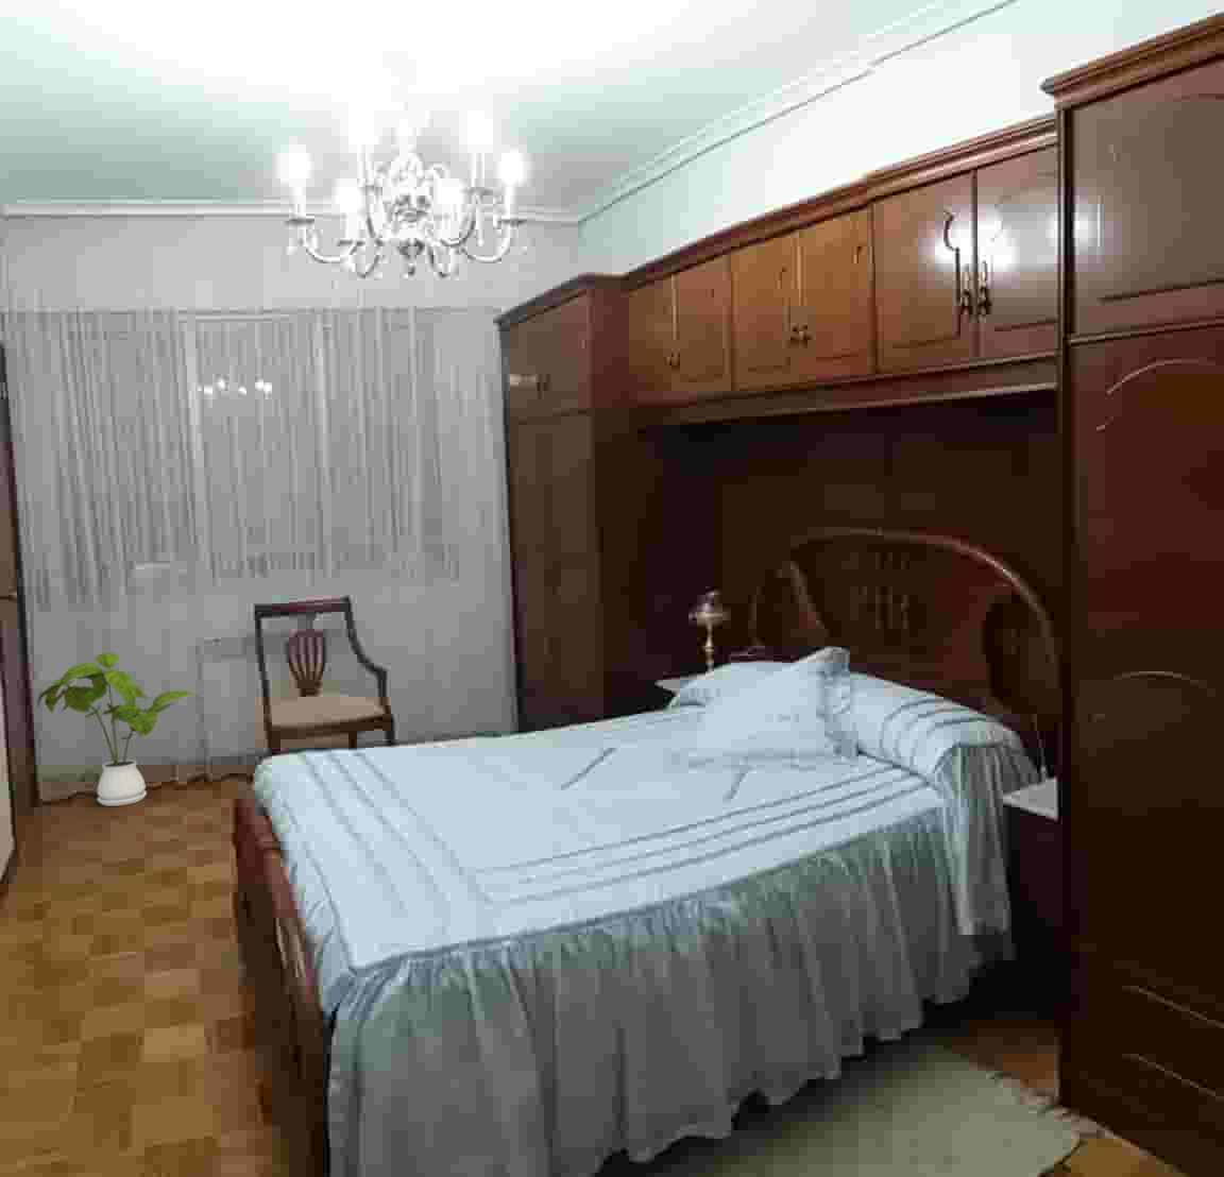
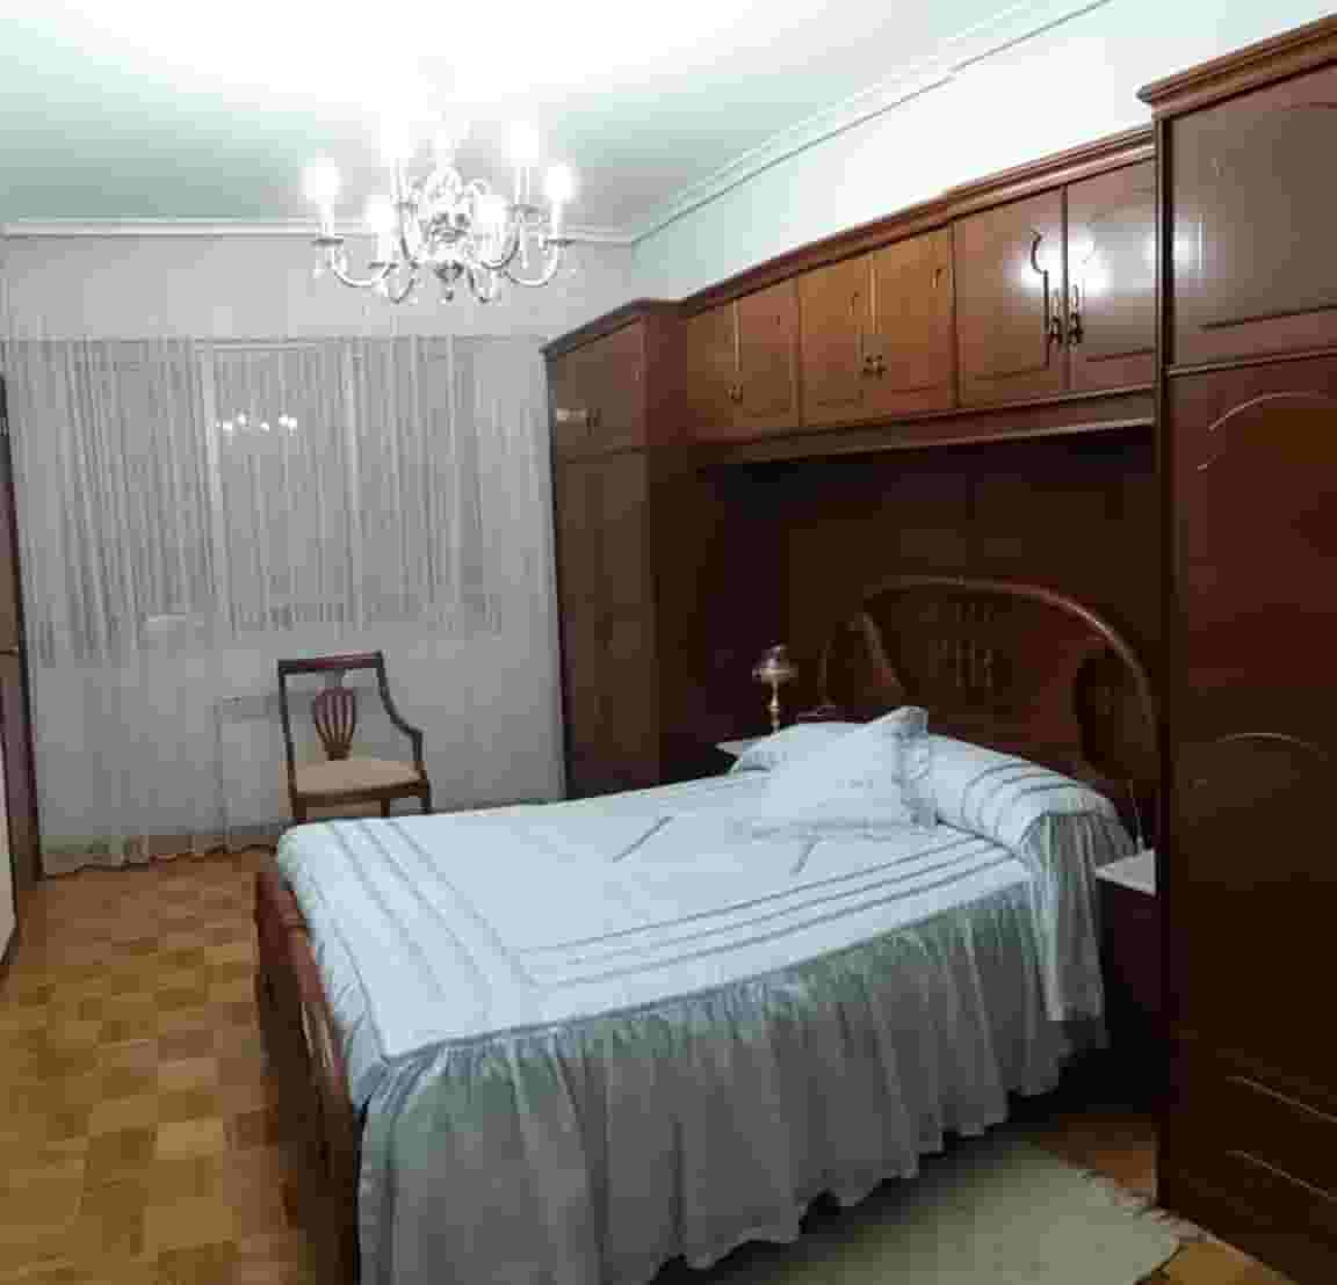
- house plant [36,652,202,808]
